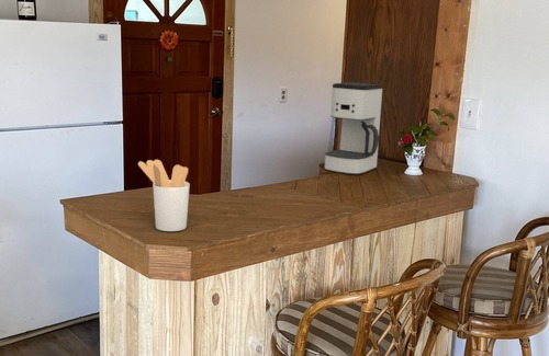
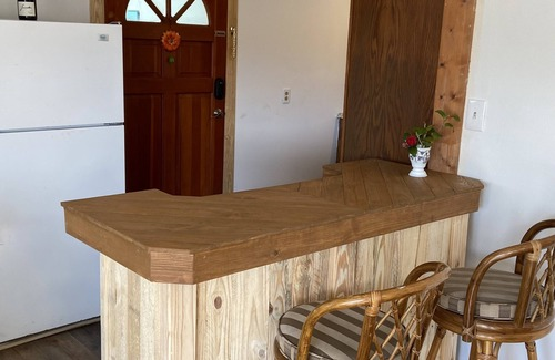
- coffee maker [323,81,384,175]
- utensil holder [137,159,191,232]
